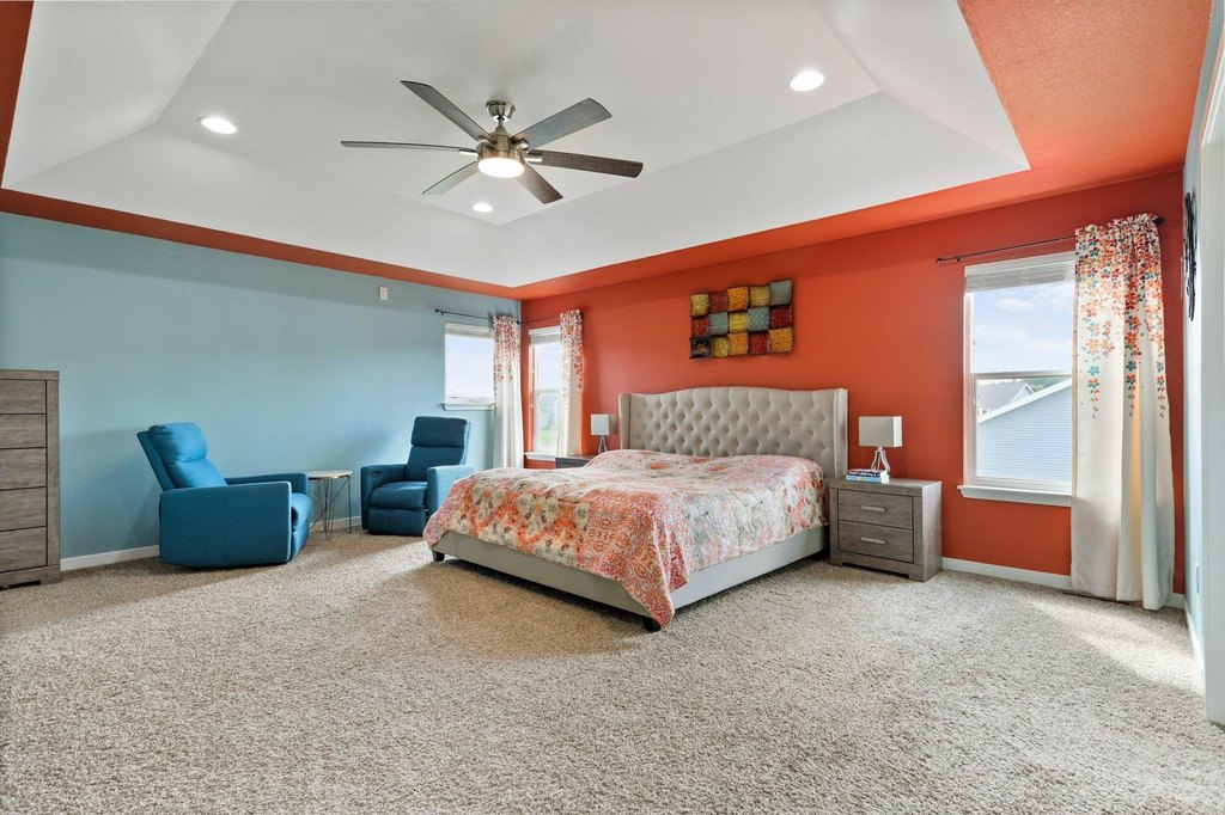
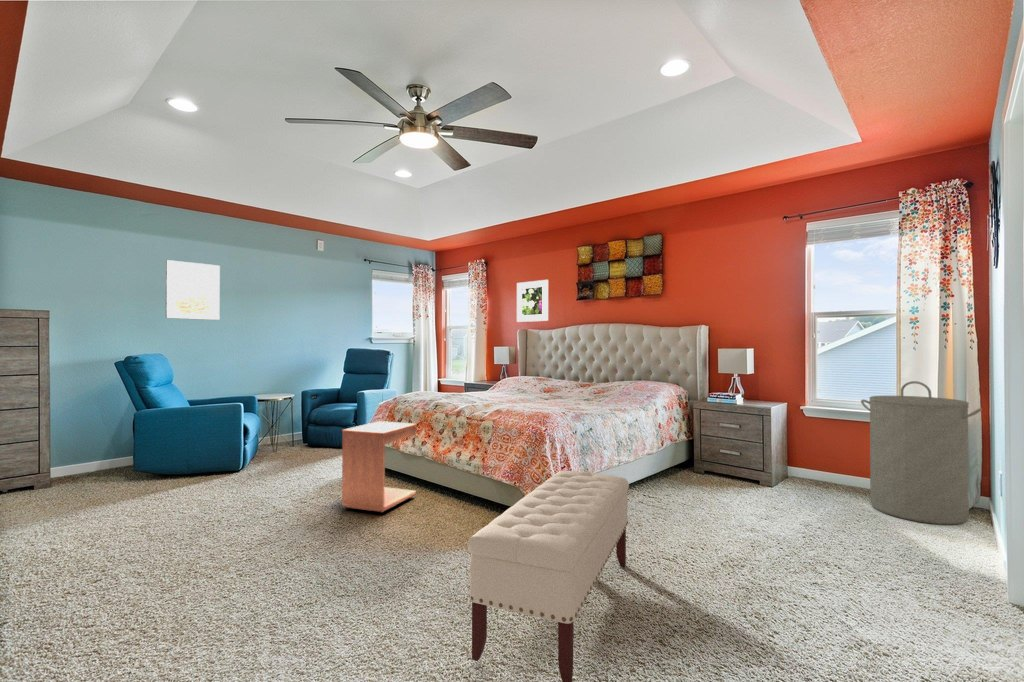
+ bench [467,470,630,682]
+ side table [341,420,418,513]
+ laundry hamper [860,380,983,525]
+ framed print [165,259,221,321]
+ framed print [516,279,549,323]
